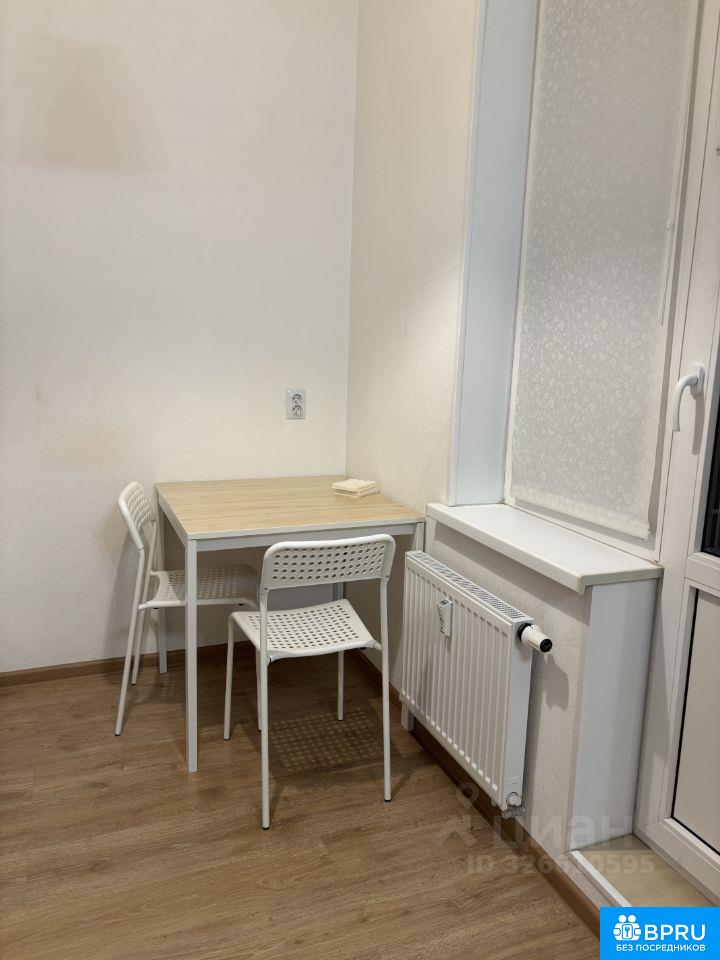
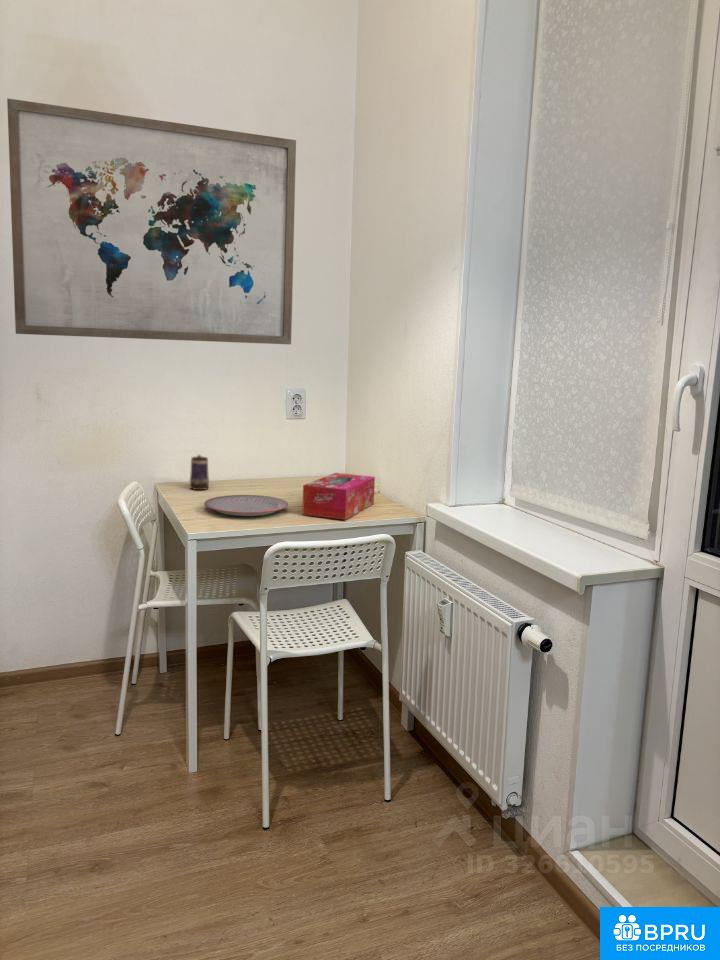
+ tissue box [301,472,376,521]
+ plate [204,494,289,517]
+ wall art [6,97,297,345]
+ mug [189,454,210,491]
